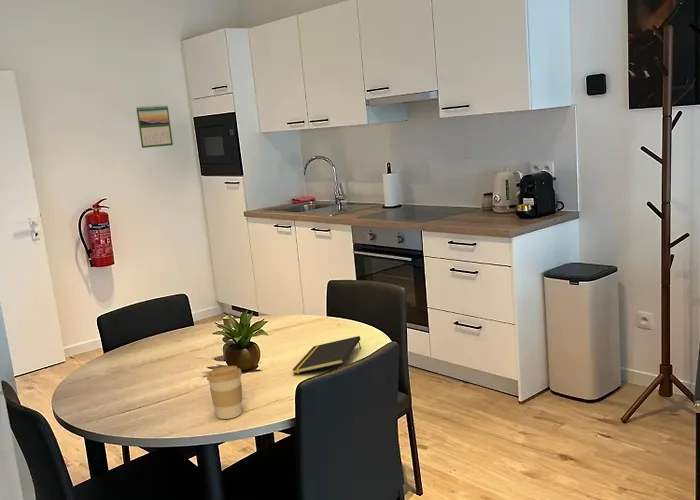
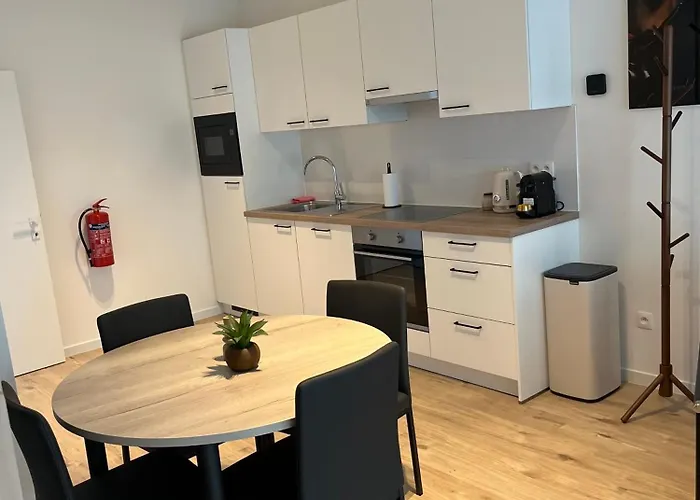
- coffee cup [206,365,243,420]
- notepad [292,335,362,375]
- calendar [135,104,174,149]
